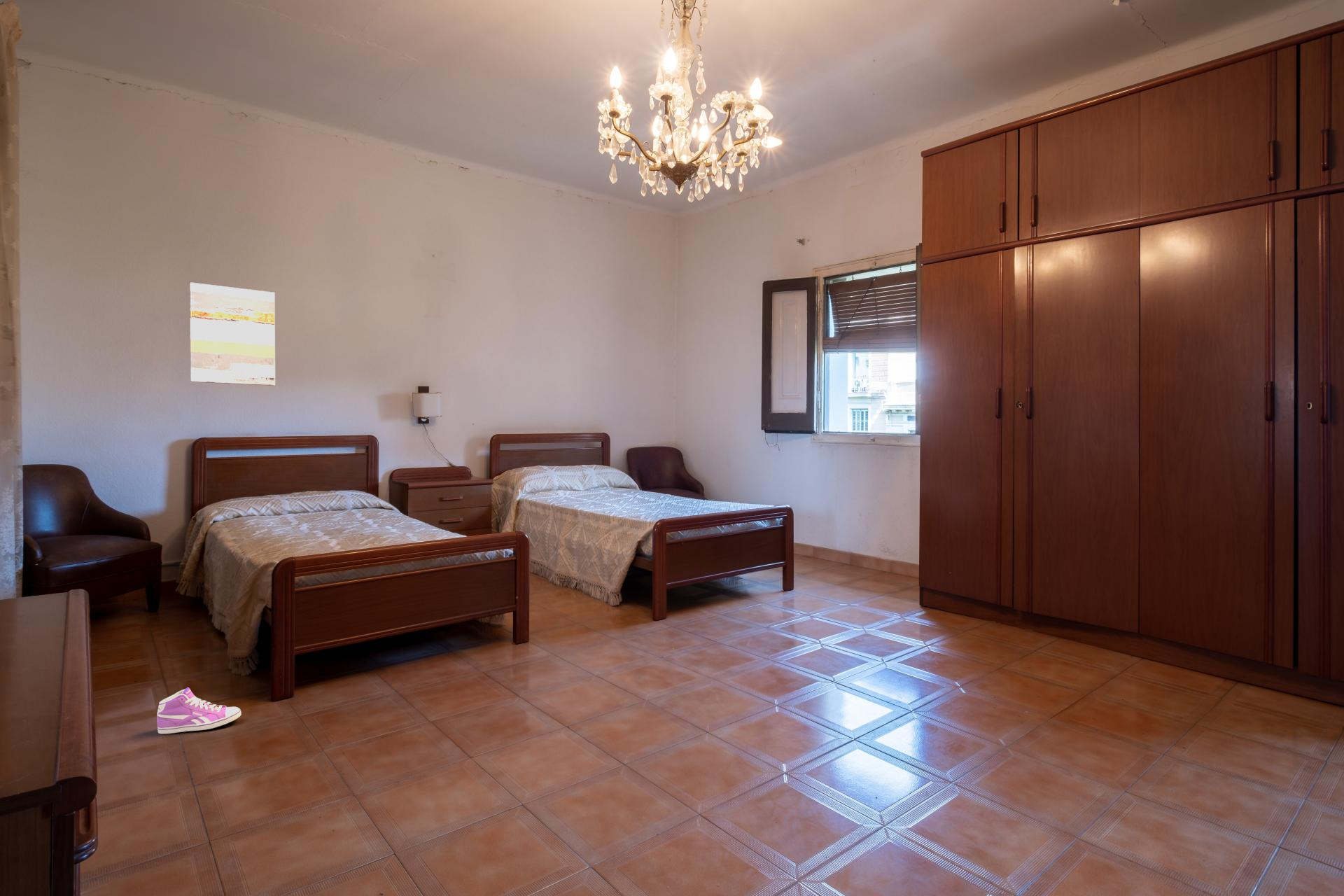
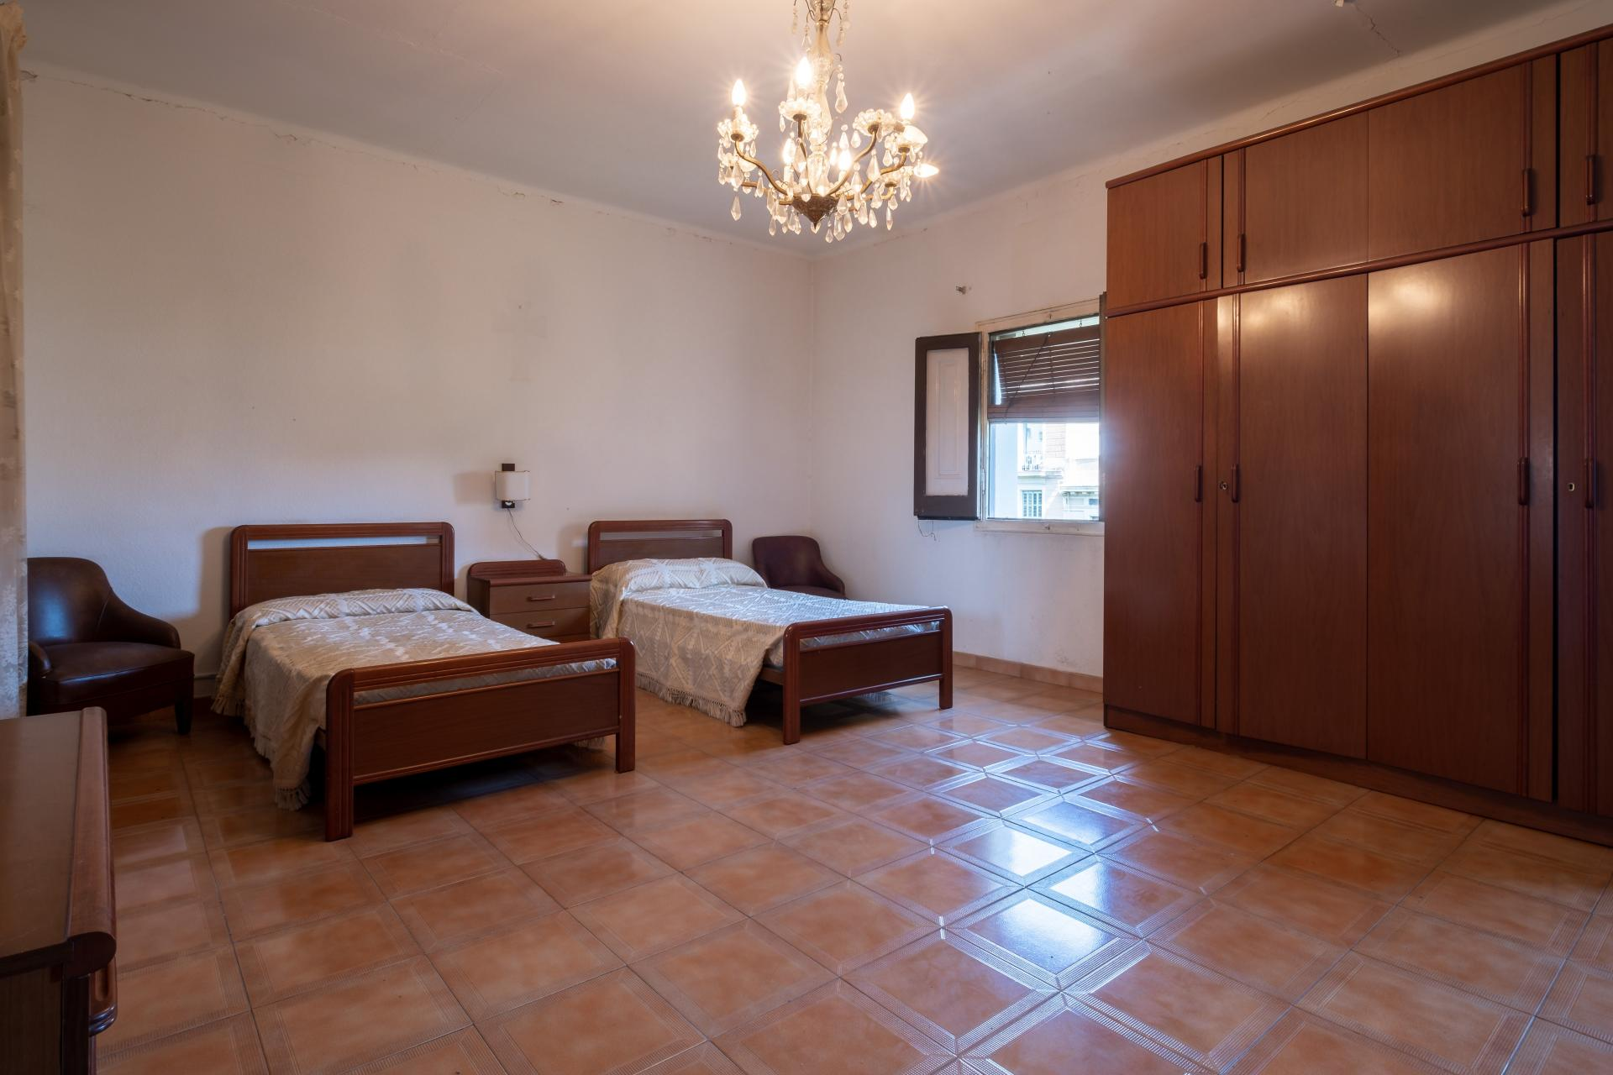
- sneaker [156,687,242,734]
- wall art [189,282,276,386]
